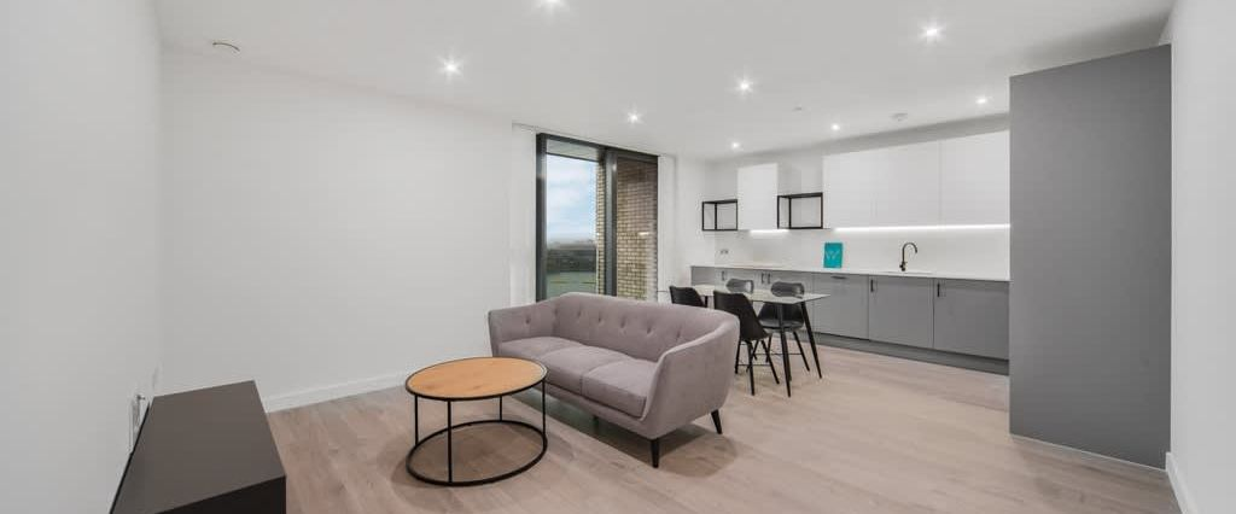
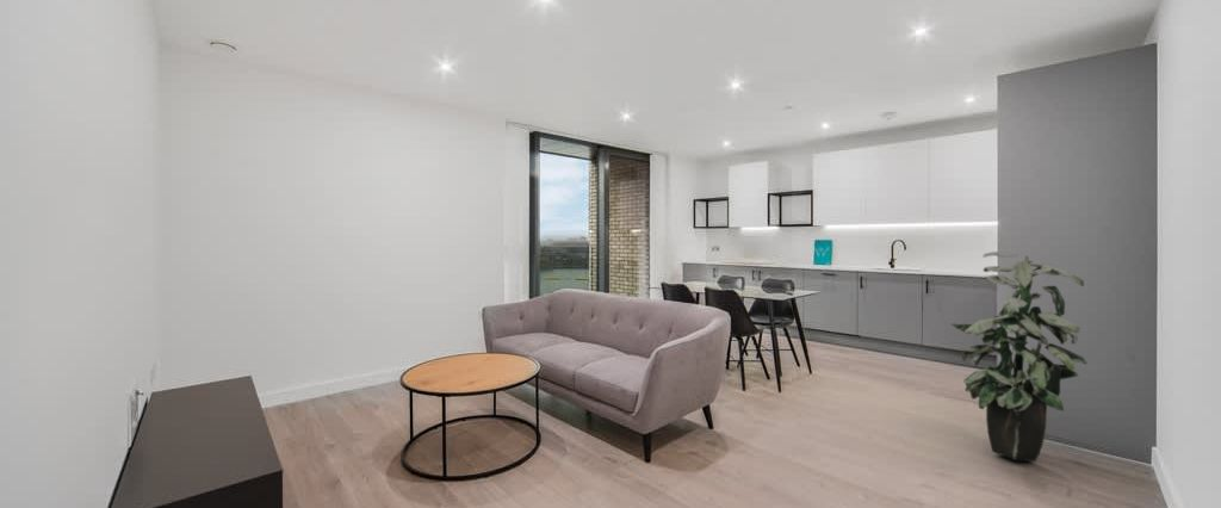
+ indoor plant [949,250,1089,463]
